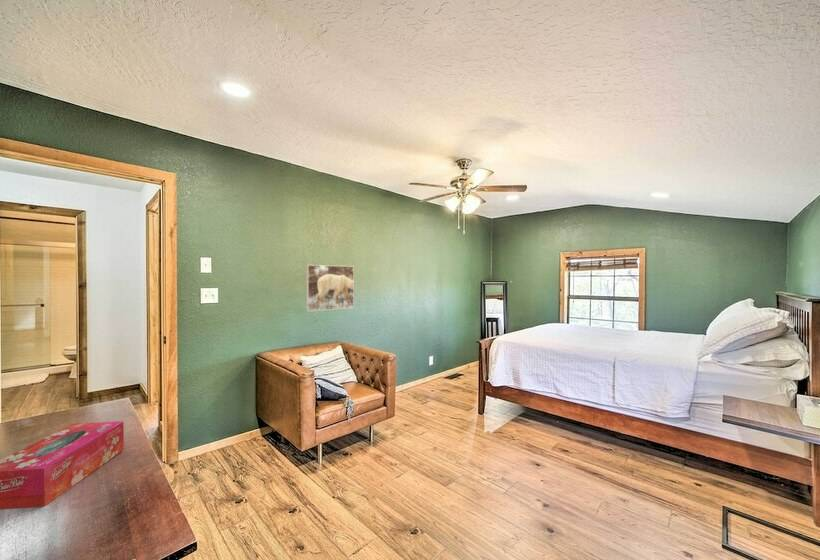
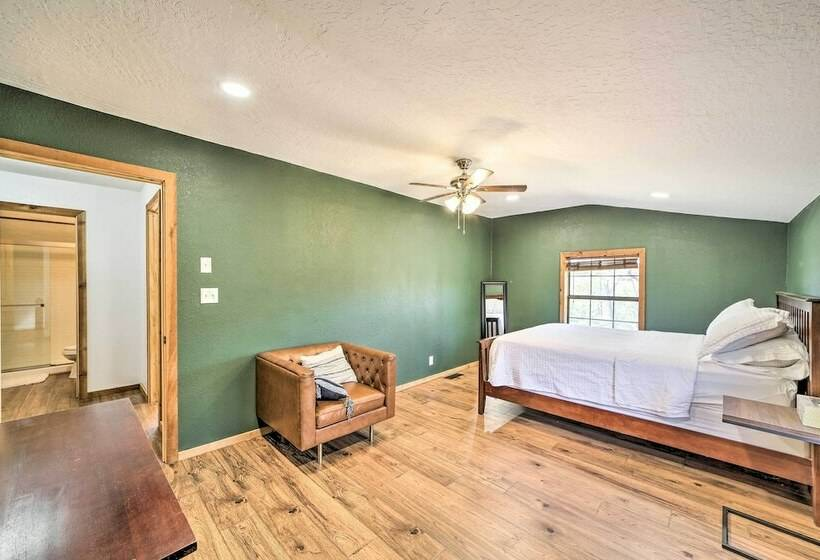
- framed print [305,264,355,312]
- tissue box [0,420,125,511]
